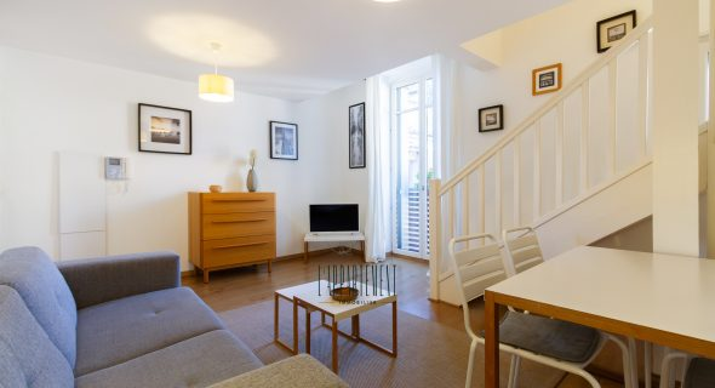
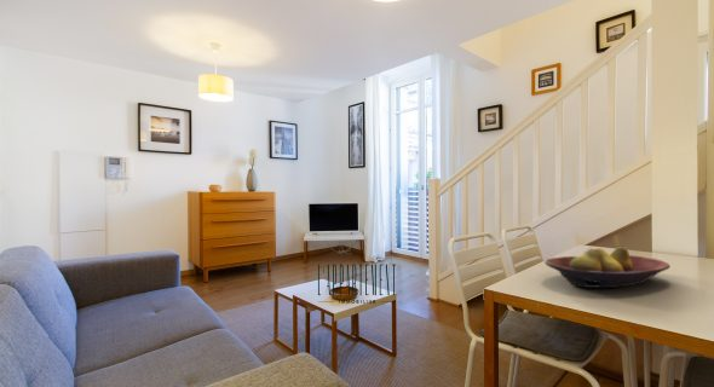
+ fruit bowl [543,246,672,289]
